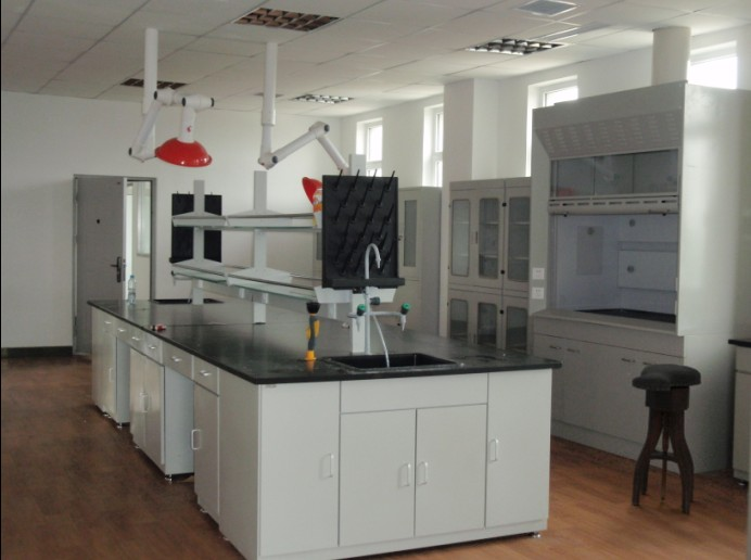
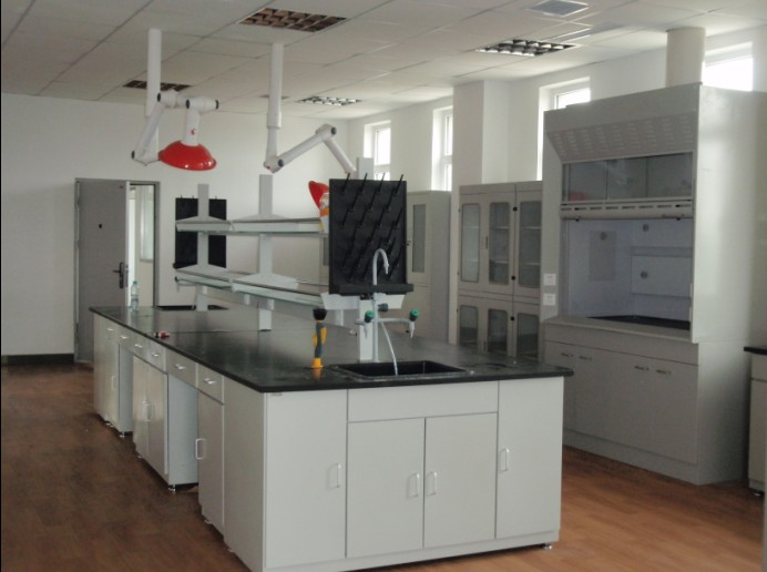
- stool [631,362,702,514]
